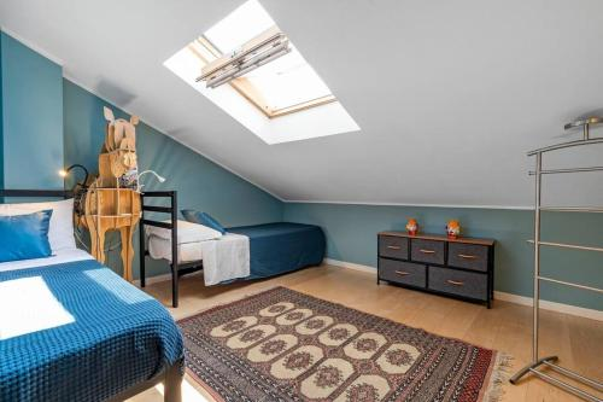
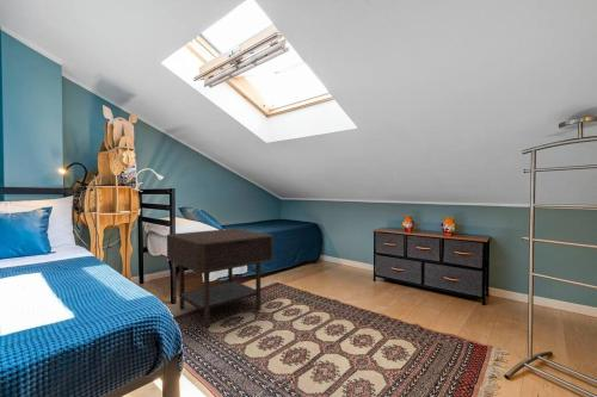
+ side table [166,228,275,328]
